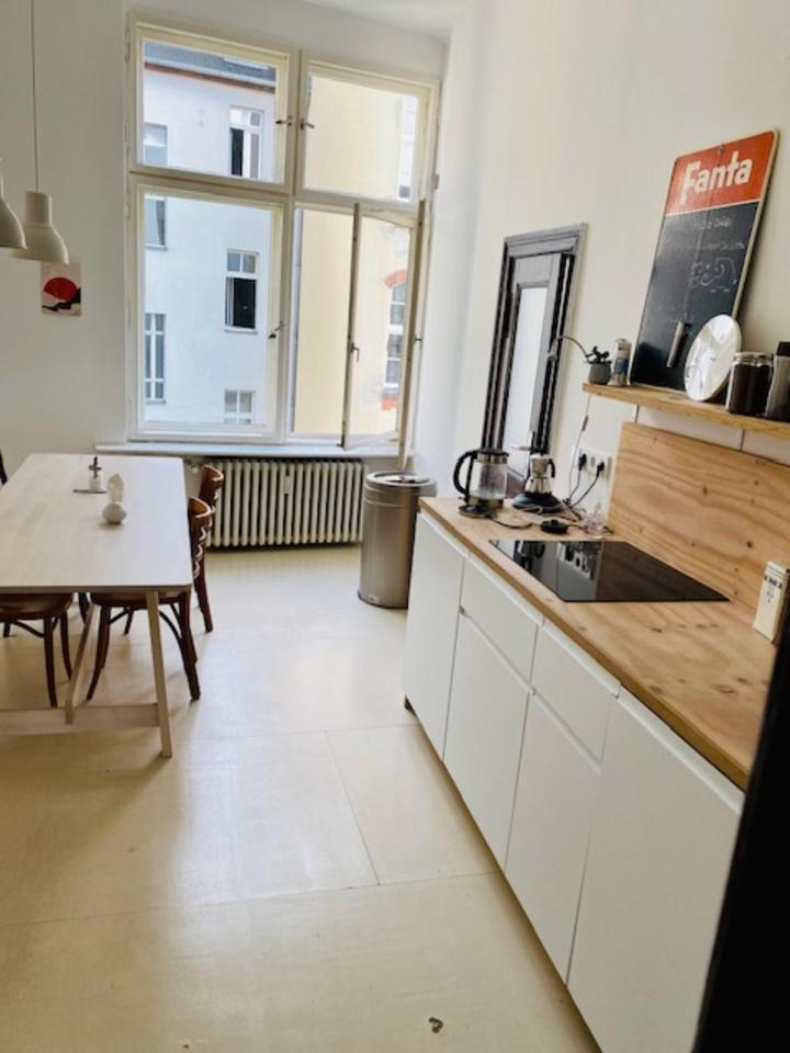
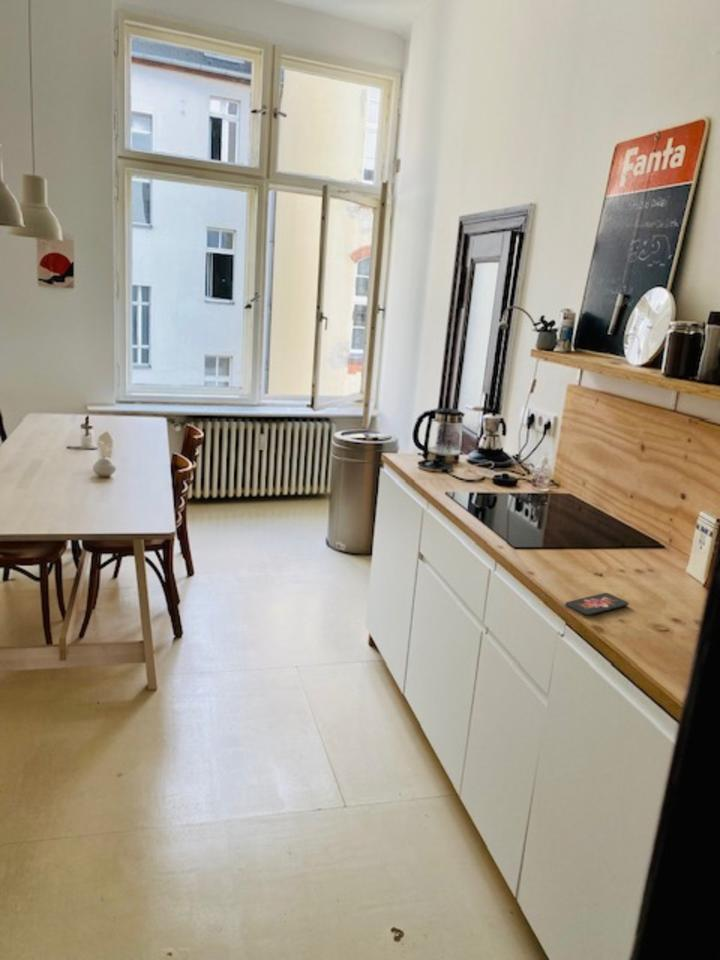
+ smartphone [564,592,630,617]
